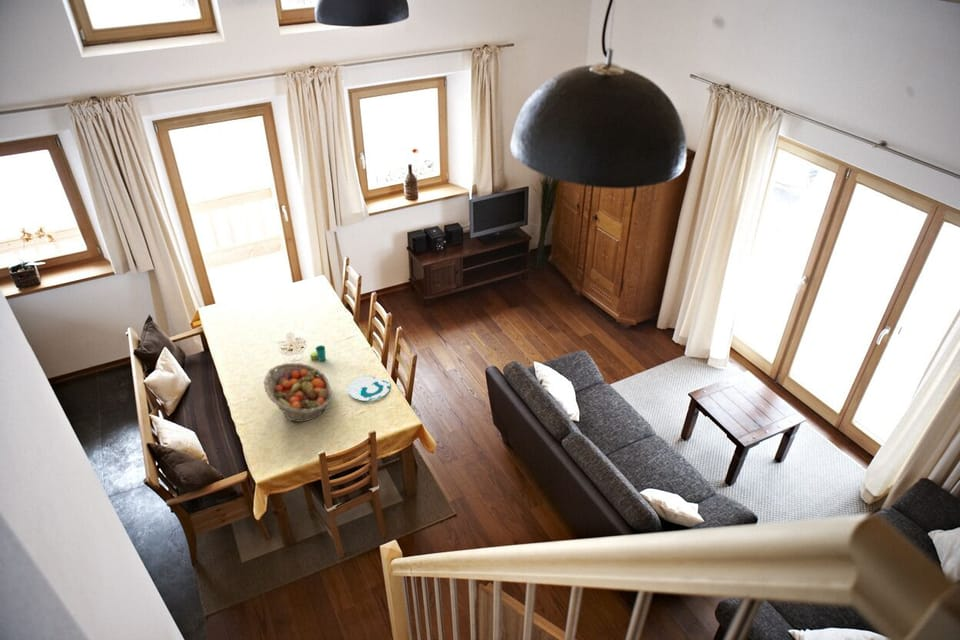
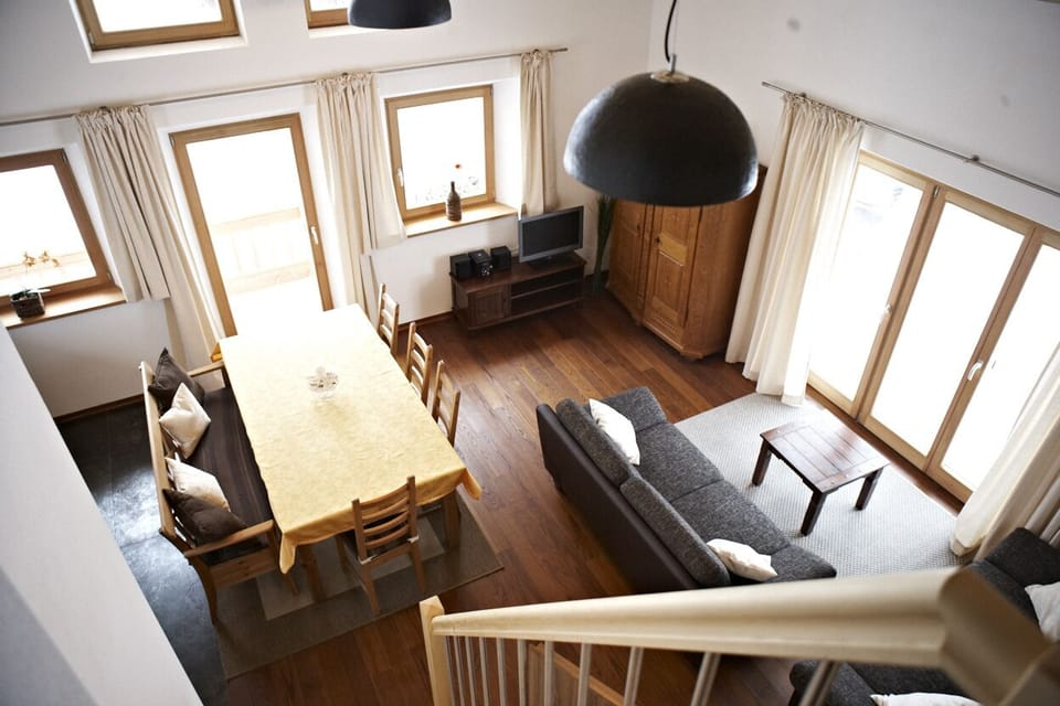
- cup [309,344,327,362]
- plate [347,374,392,402]
- fruit basket [263,362,333,423]
